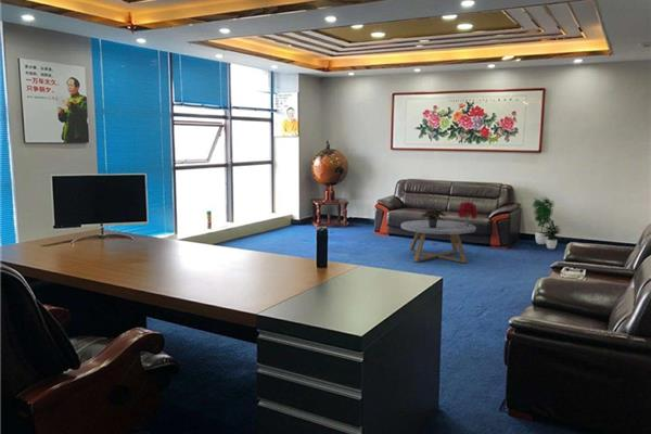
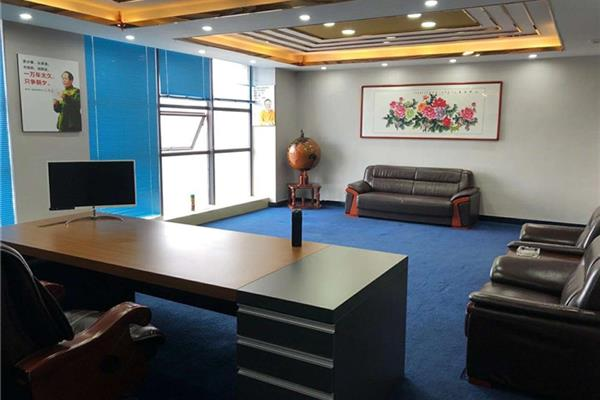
- potted plant [421,207,449,228]
- coffee table [400,219,477,264]
- potted plant [532,196,563,250]
- bouquet [457,201,478,227]
